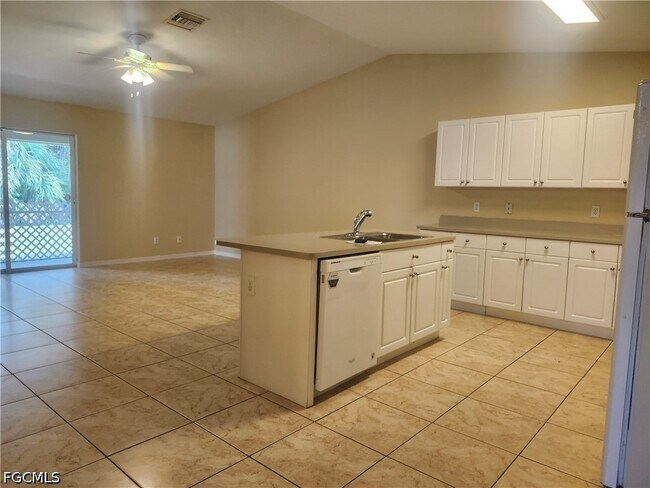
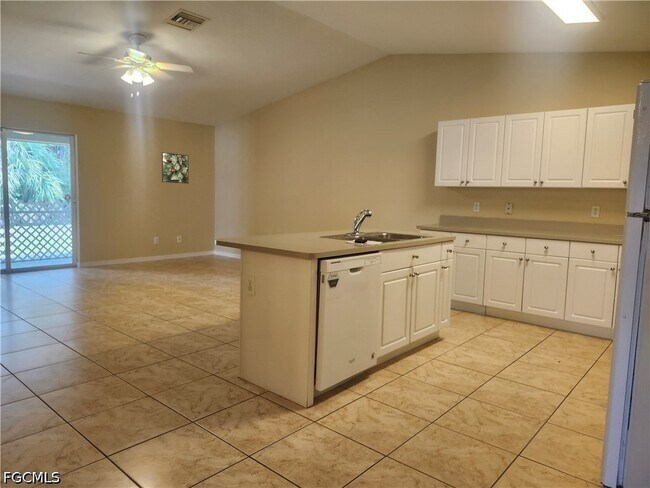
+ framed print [161,151,190,185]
